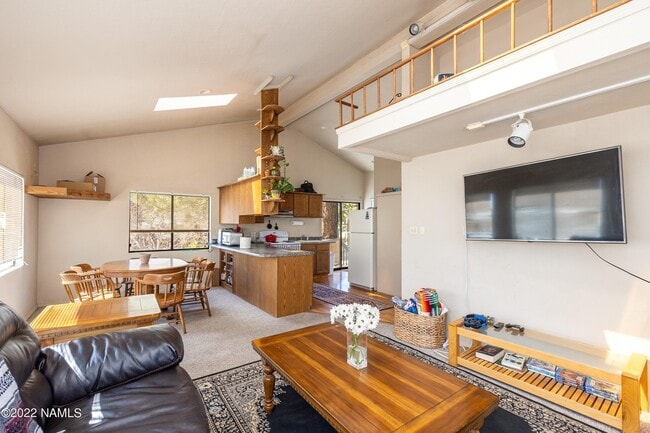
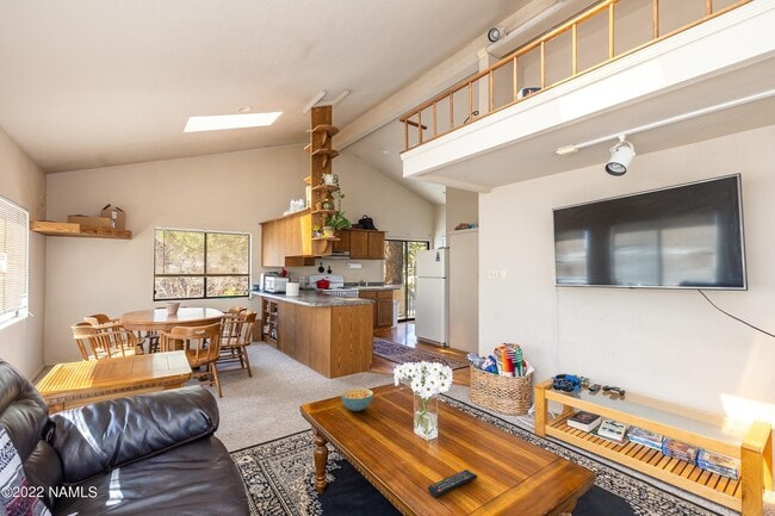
+ cereal bowl [340,387,374,412]
+ remote control [427,468,478,498]
